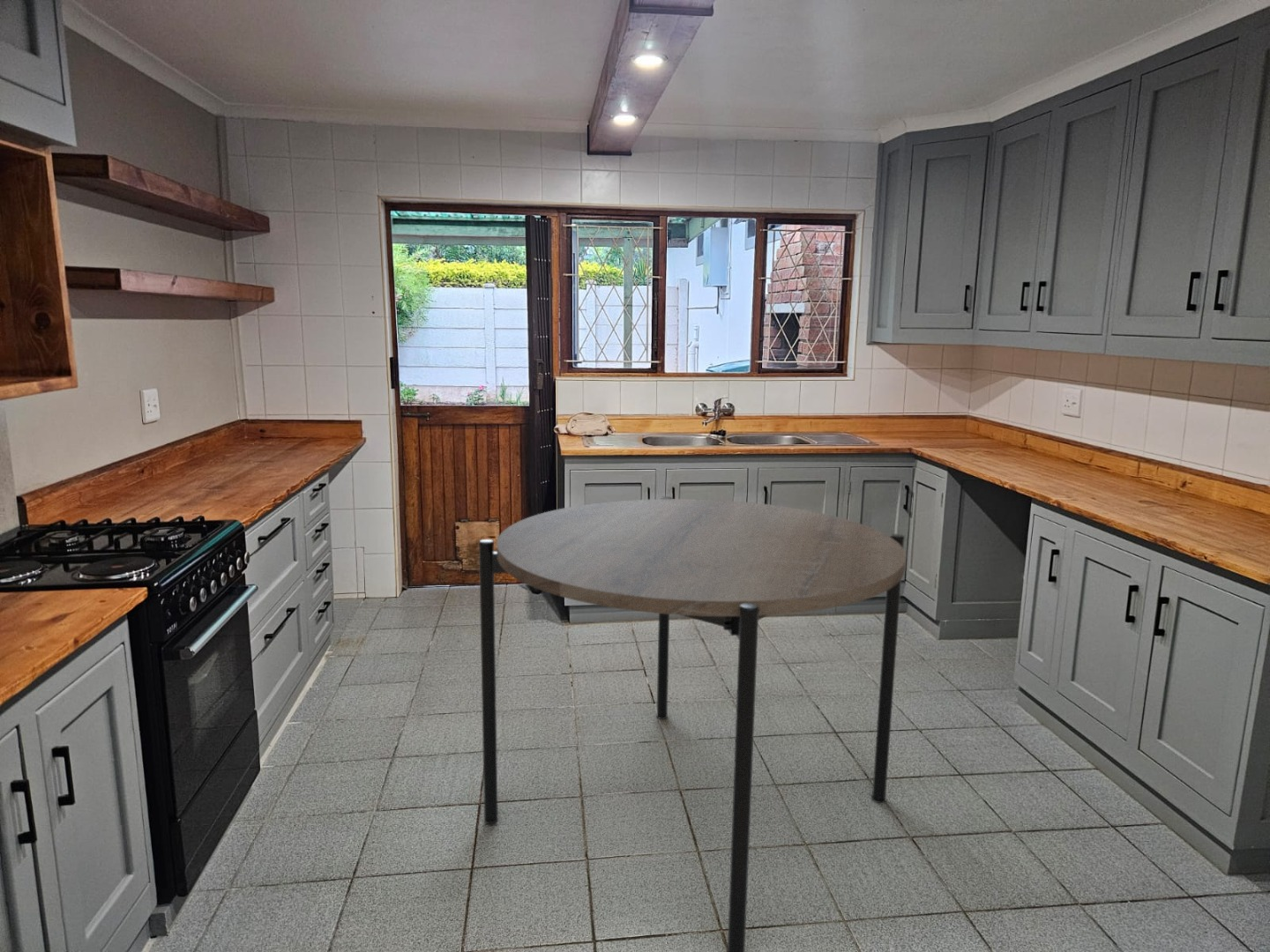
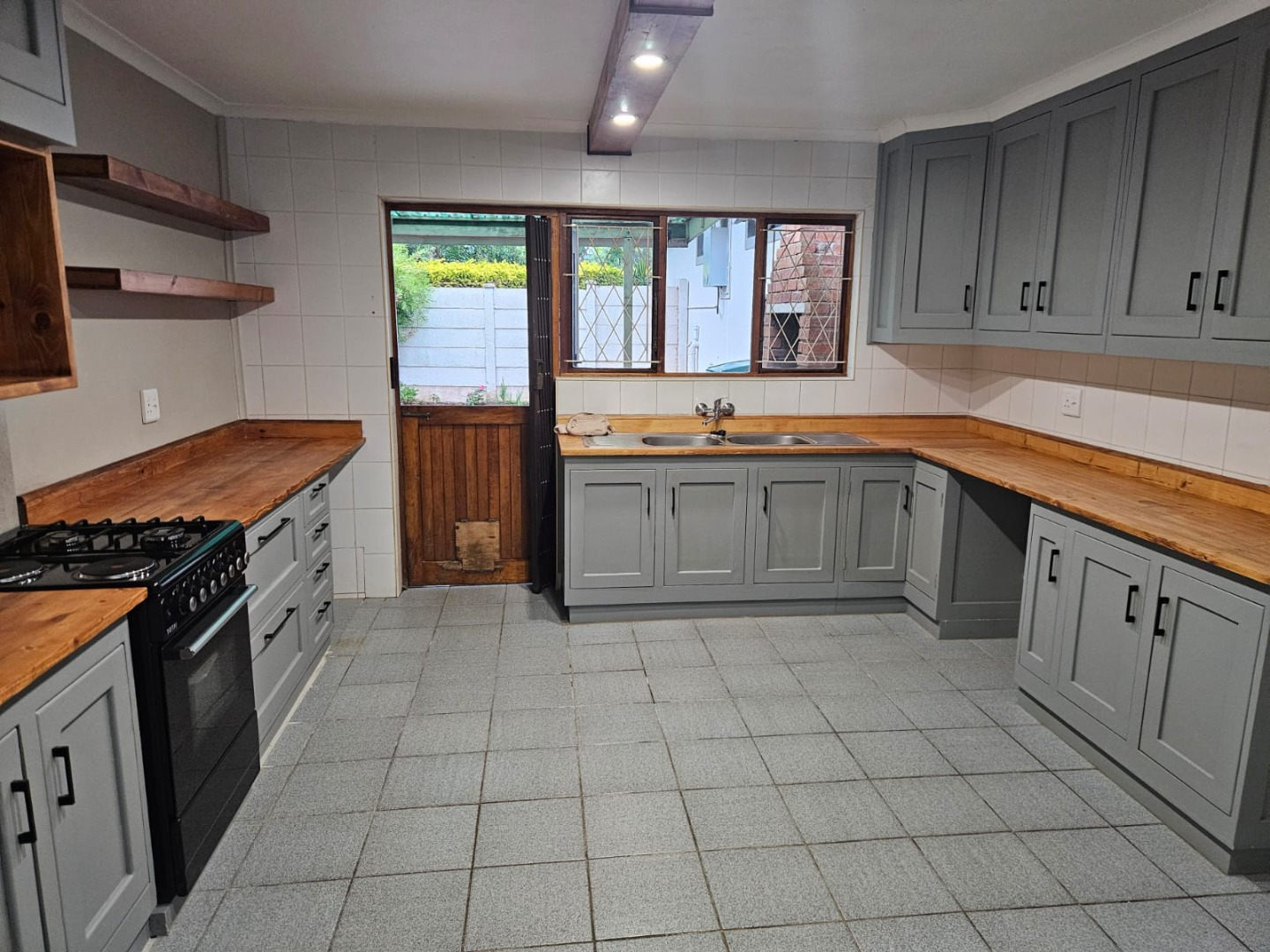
- dining table [478,495,907,952]
